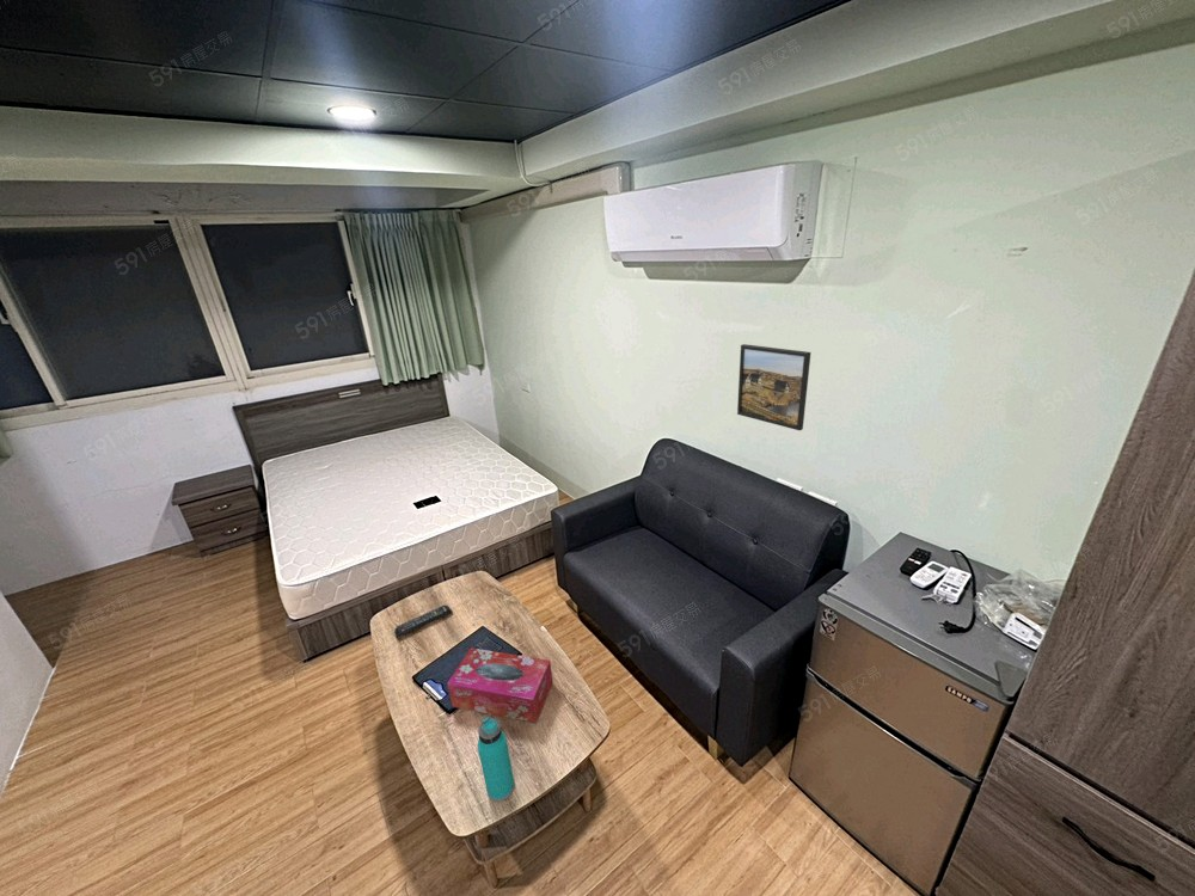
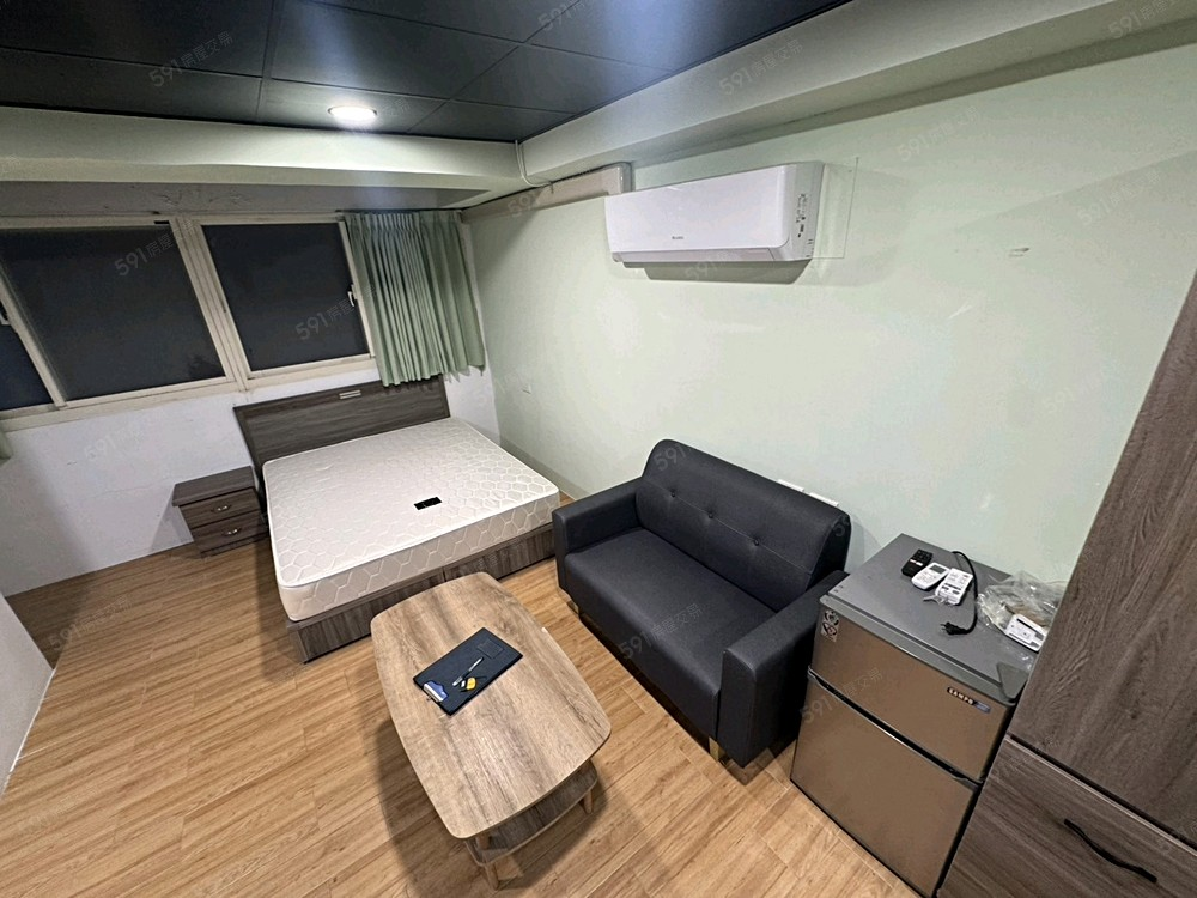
- remote control [393,605,454,639]
- water bottle [477,716,516,803]
- tissue box [446,646,554,724]
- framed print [736,343,811,431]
